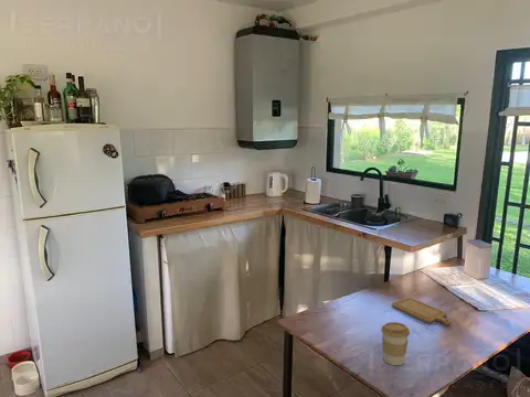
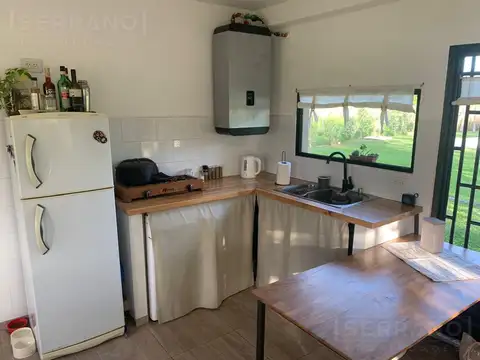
- coffee cup [380,321,411,366]
- chopping board [391,297,453,326]
